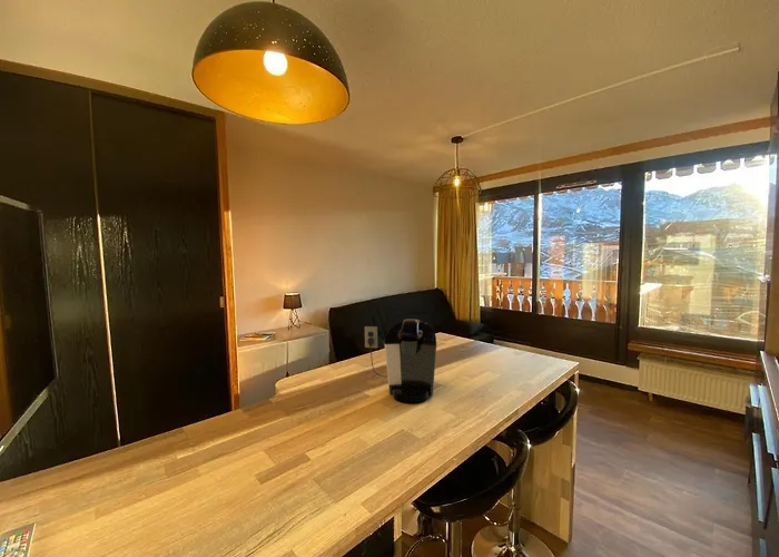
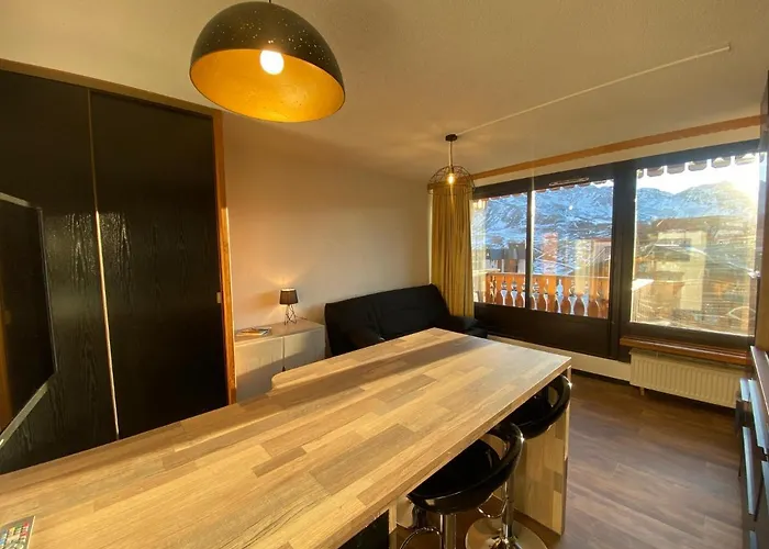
- coffee maker [364,317,437,404]
